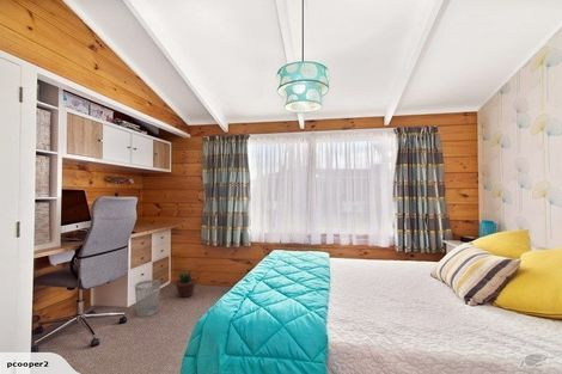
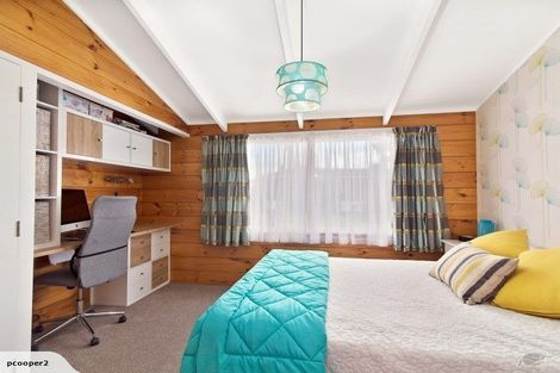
- potted plant [171,266,198,299]
- wastebasket [134,278,161,318]
